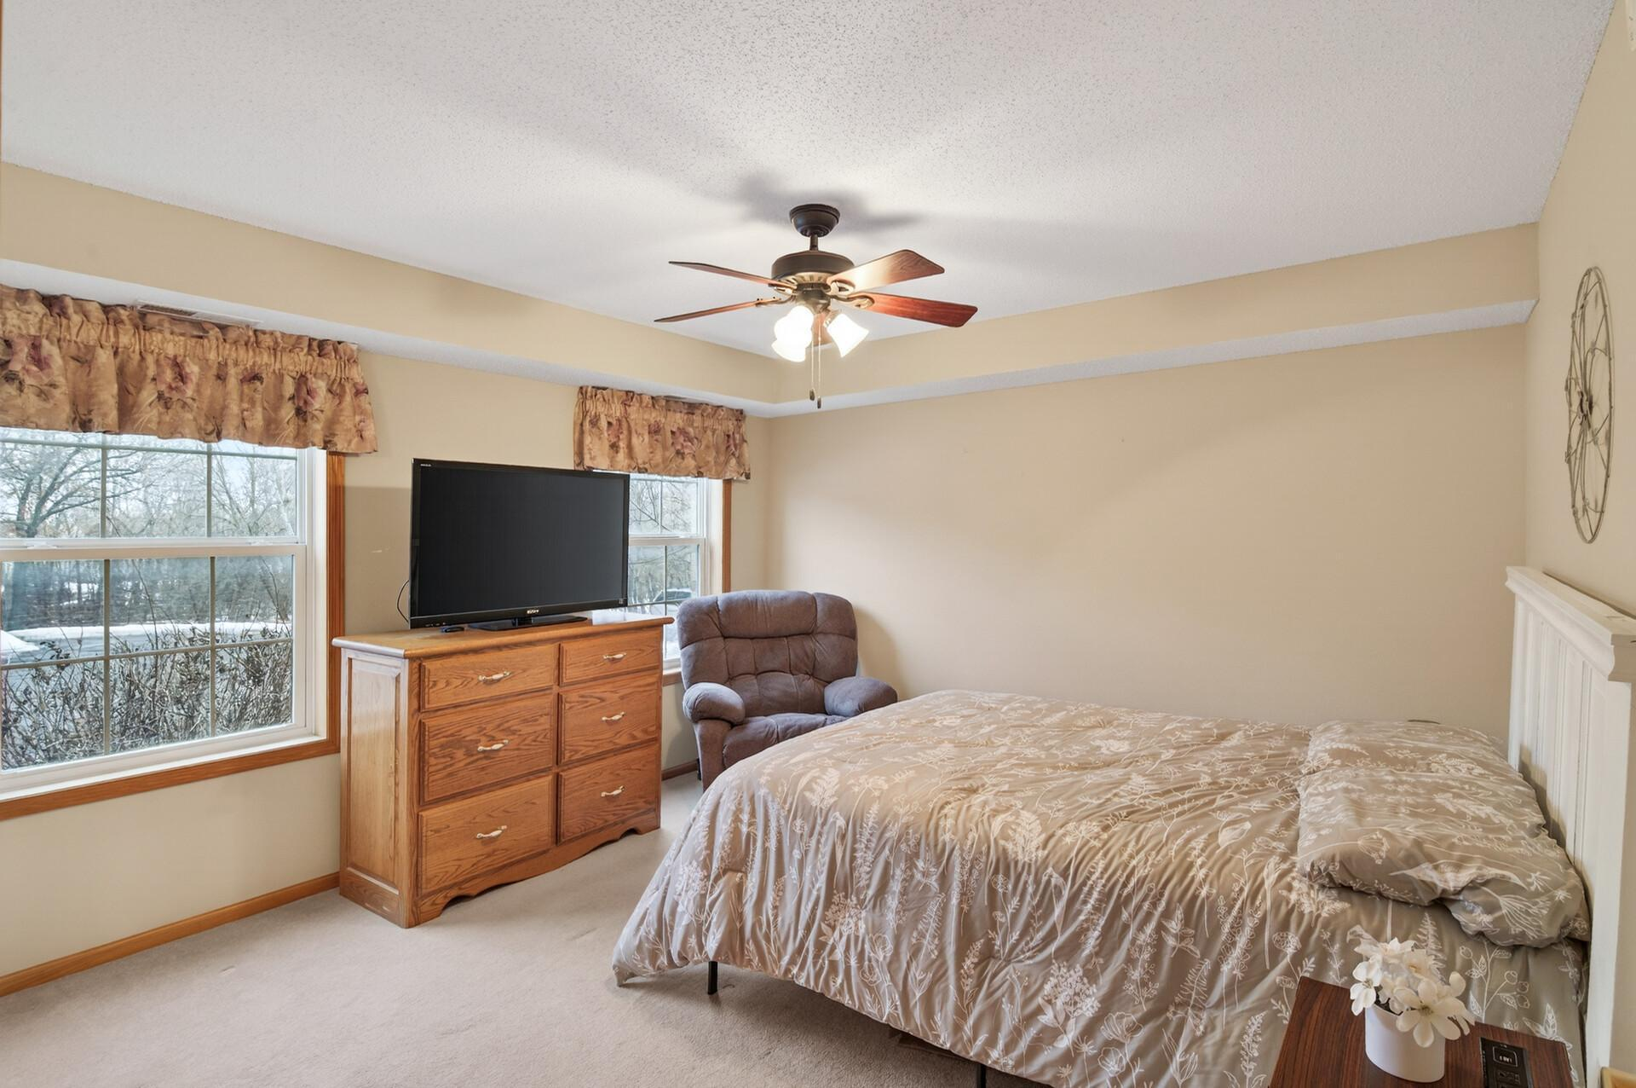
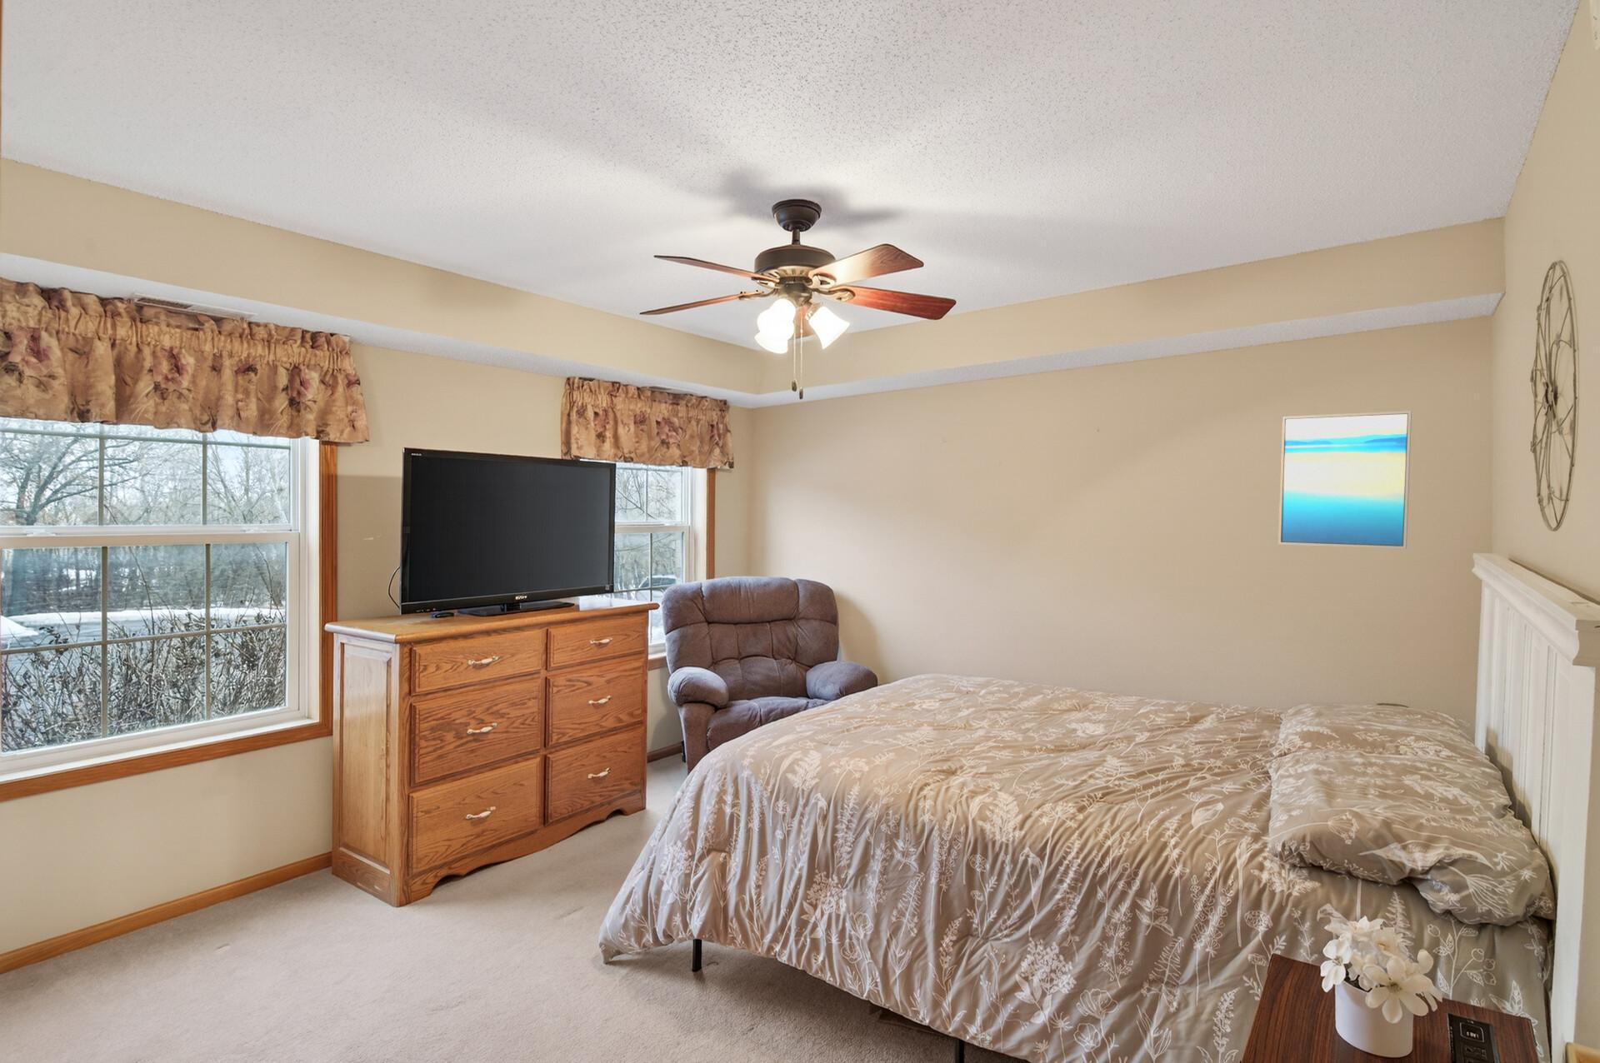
+ wall art [1277,409,1412,549]
